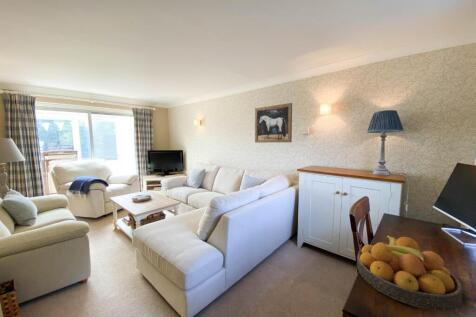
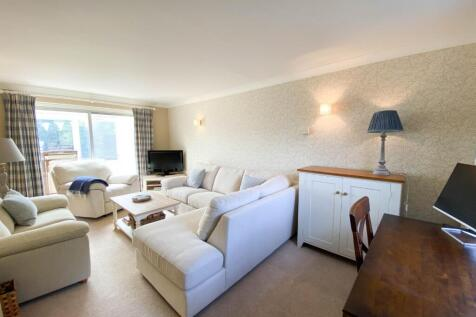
- fruit bowl [356,234,464,312]
- wall art [254,102,293,144]
